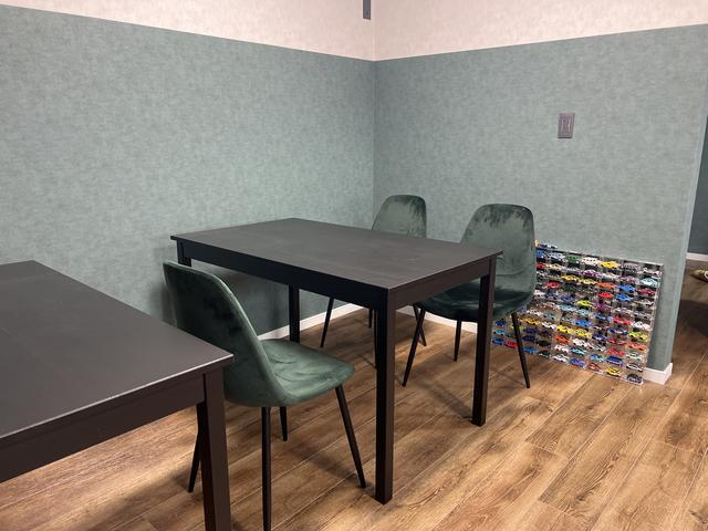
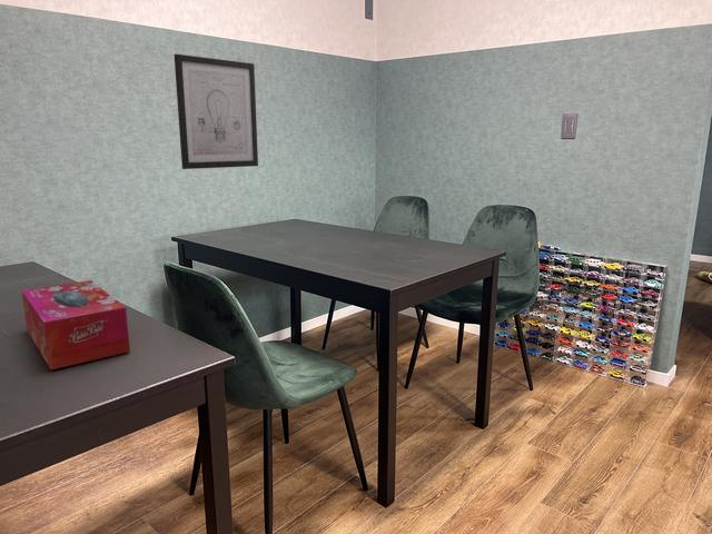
+ wall art [172,53,259,170]
+ tissue box [20,279,131,370]
